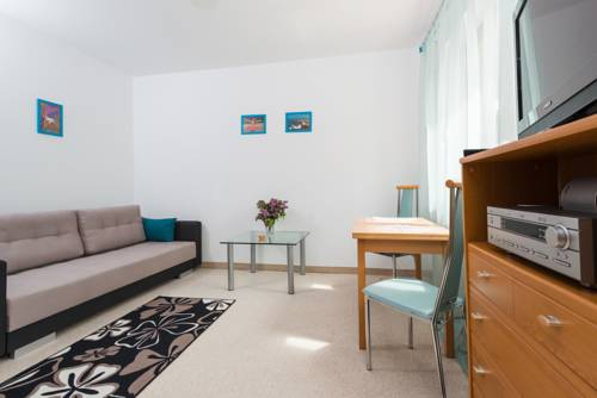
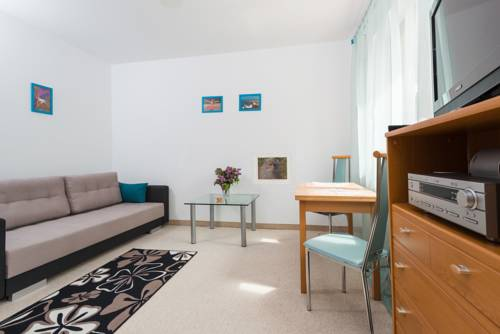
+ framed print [252,151,294,186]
